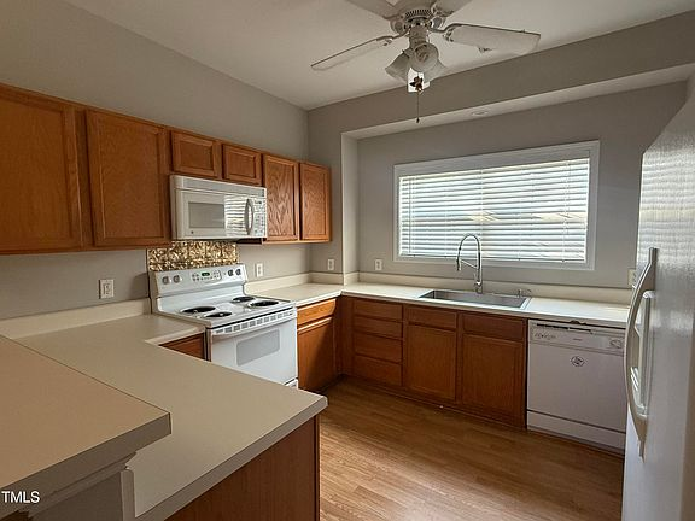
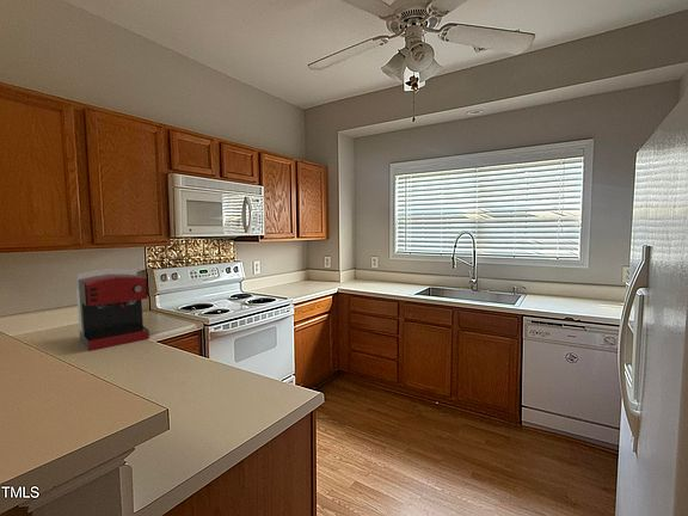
+ coffee maker [74,268,150,352]
